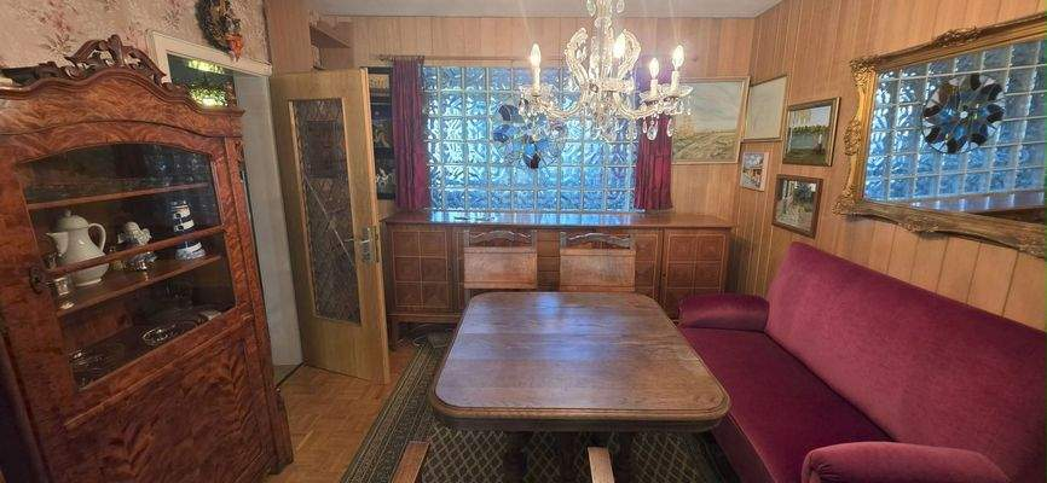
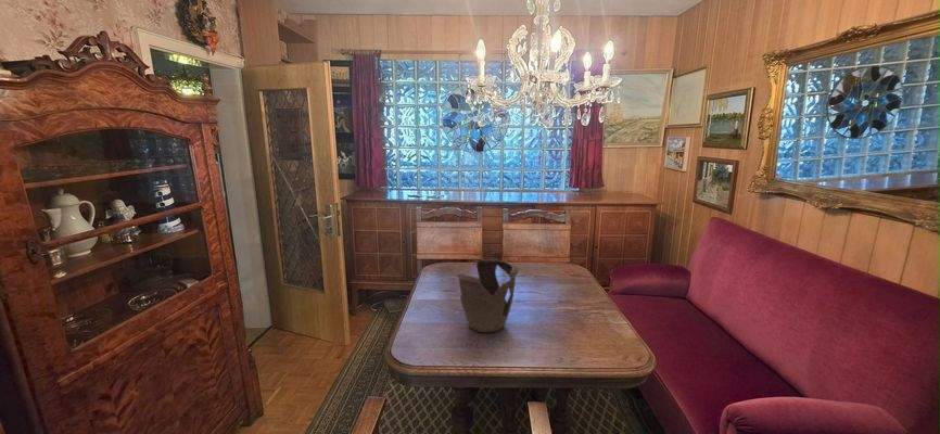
+ decorative bowl [455,259,520,333]
